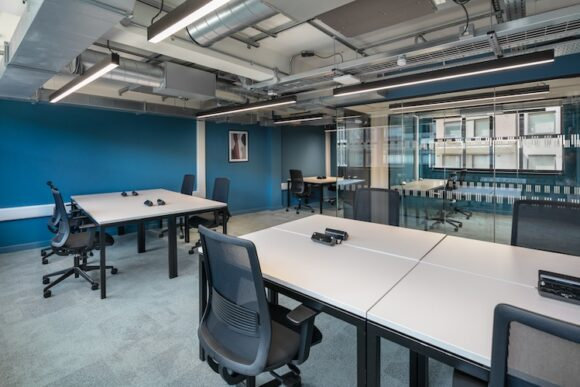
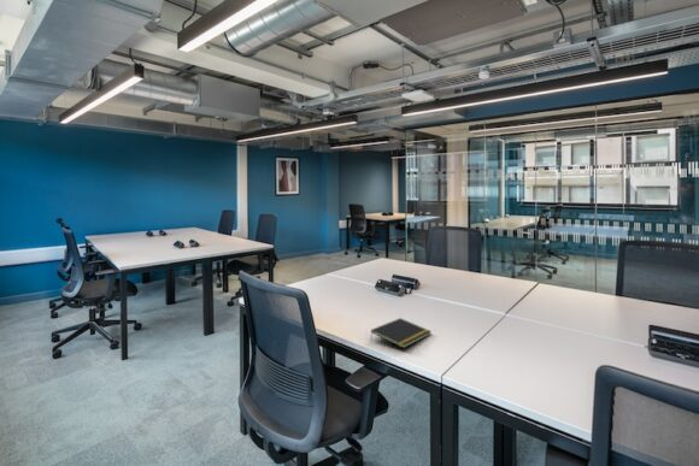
+ notepad [369,317,433,349]
